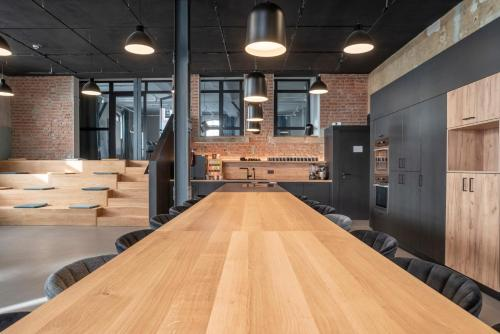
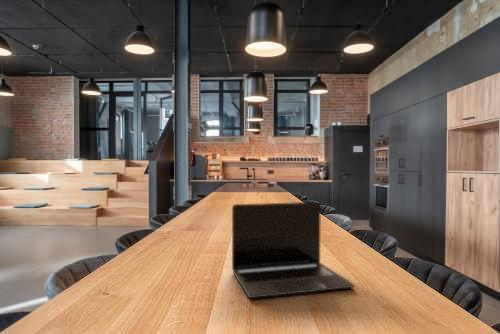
+ laptop [231,201,355,299]
